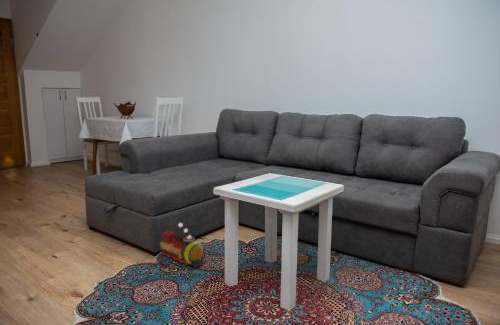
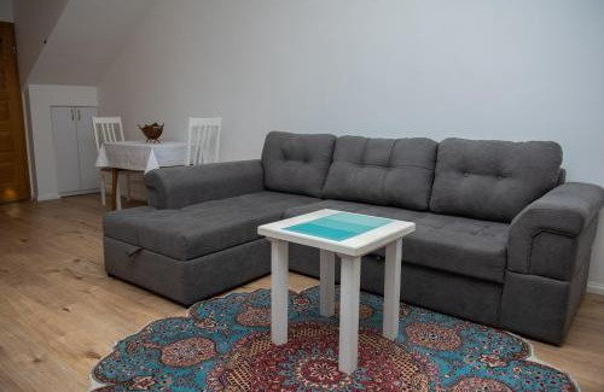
- toy train [157,222,204,269]
